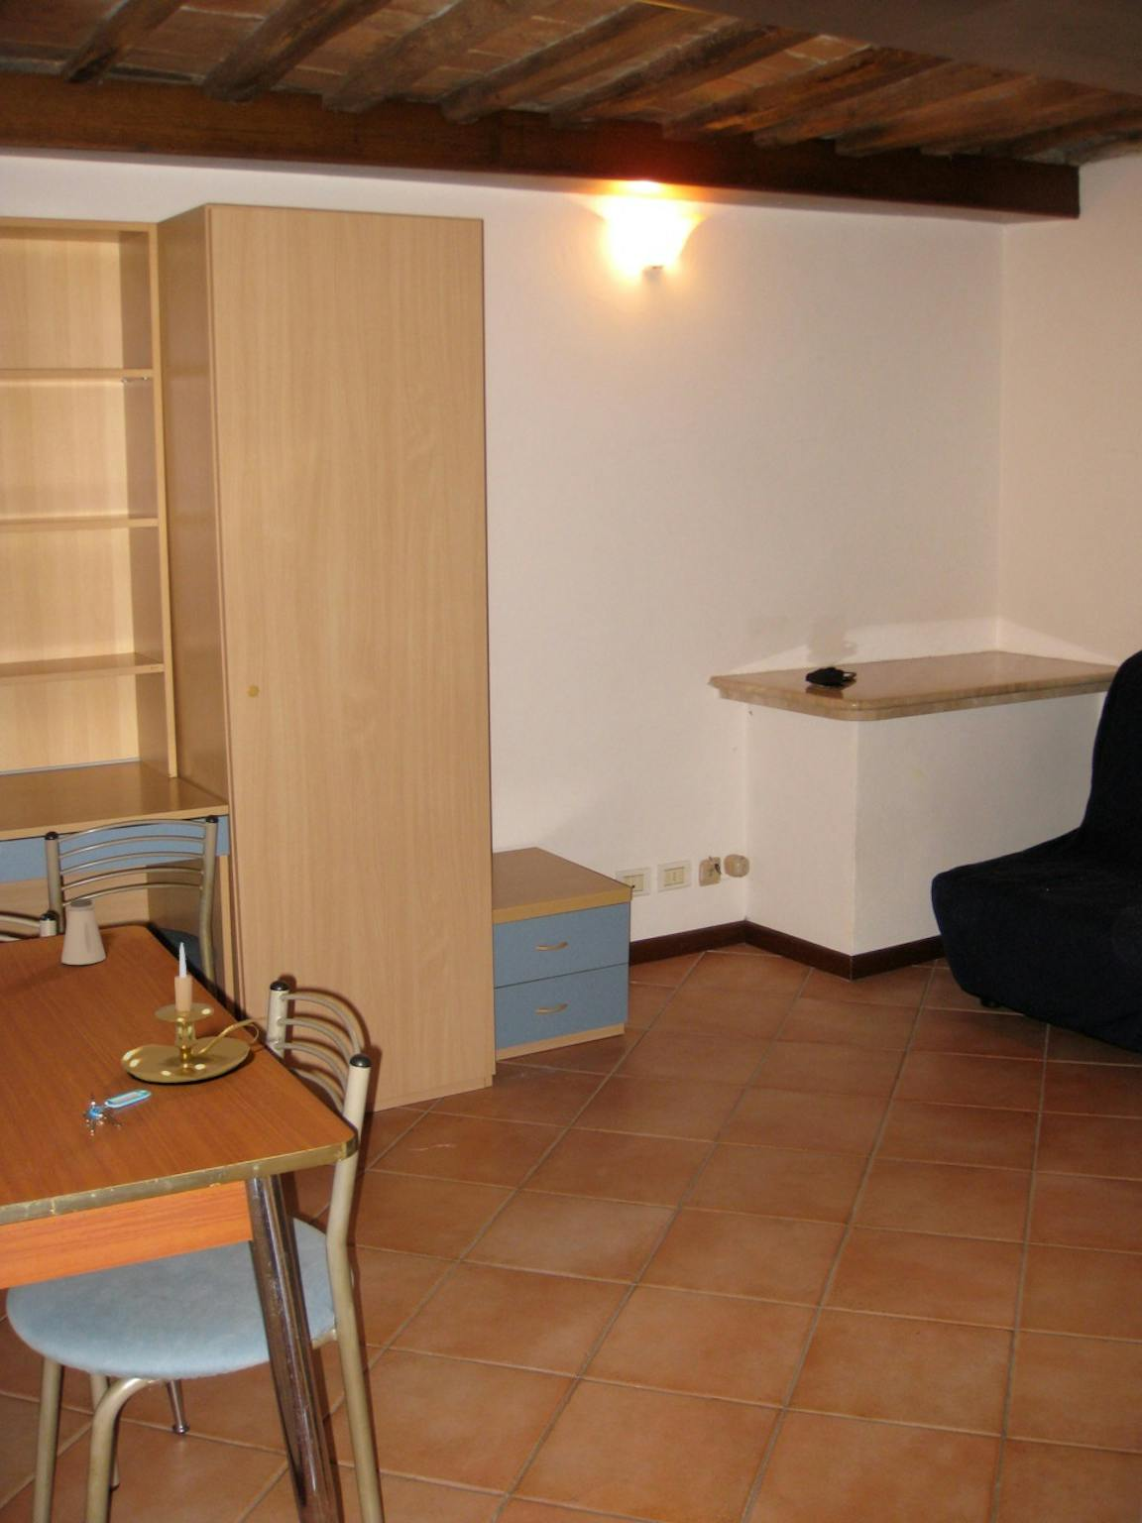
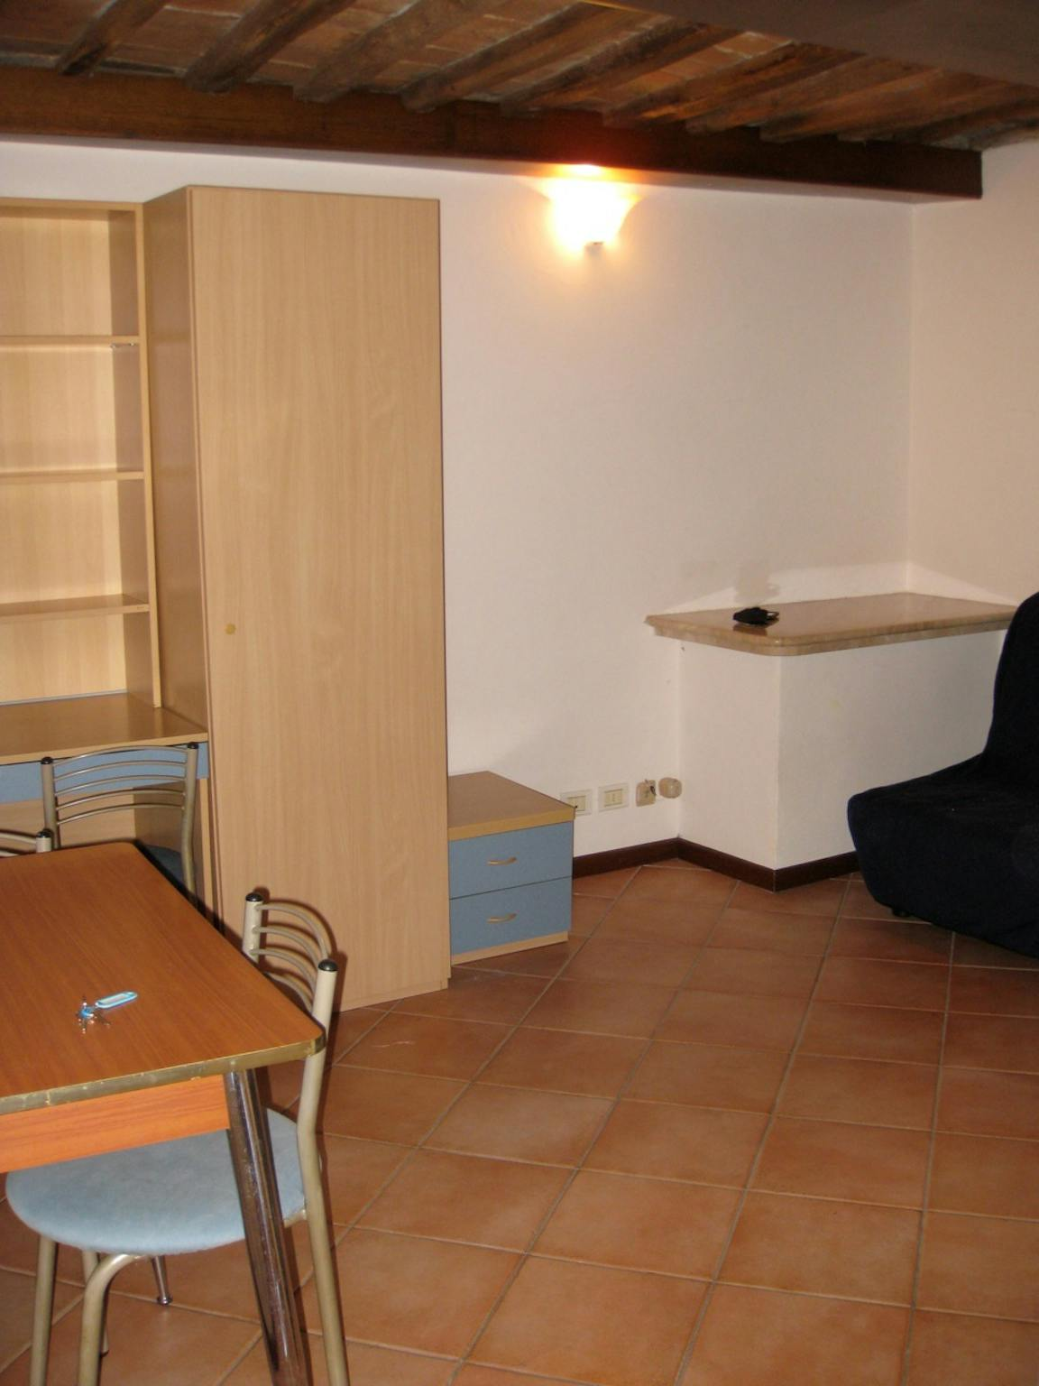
- saltshaker [60,897,107,965]
- candle holder [120,941,270,1084]
